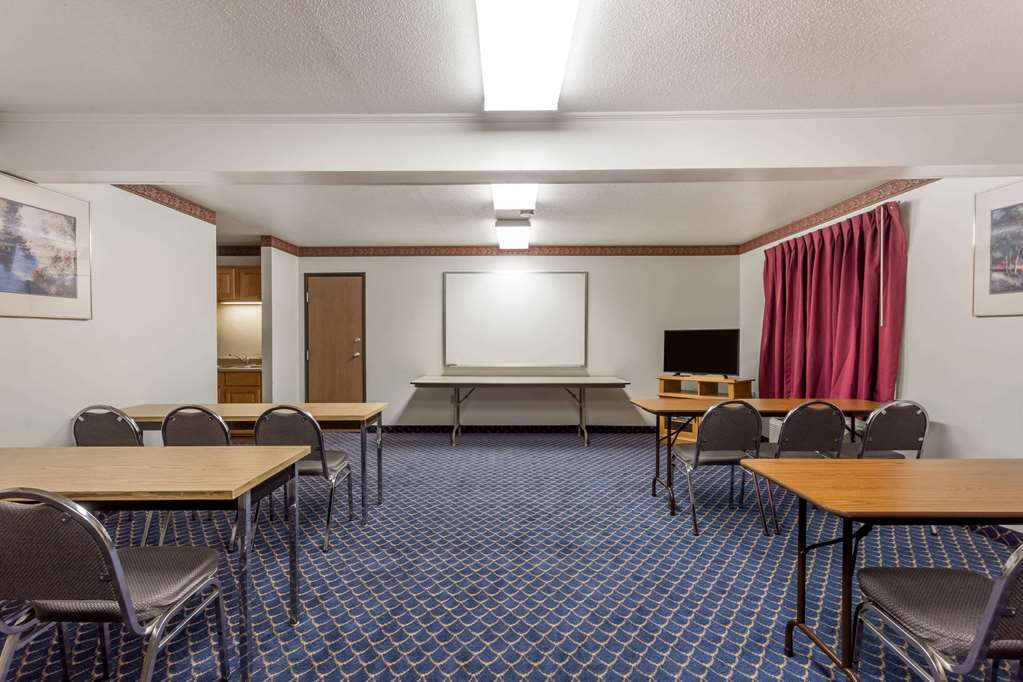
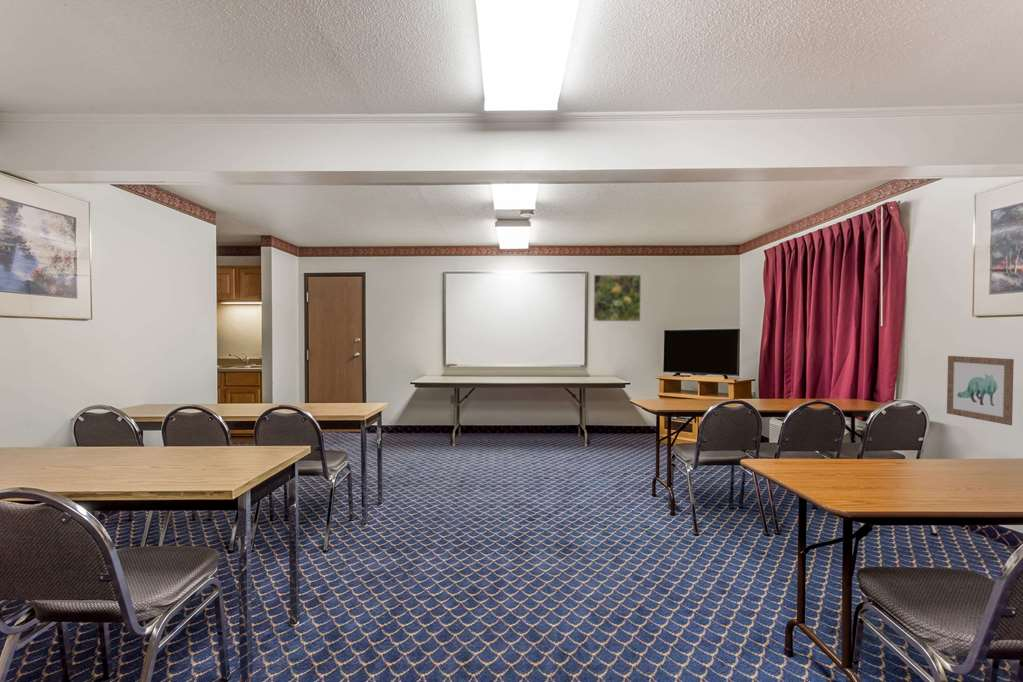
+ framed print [592,274,642,322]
+ wall art [946,355,1015,426]
